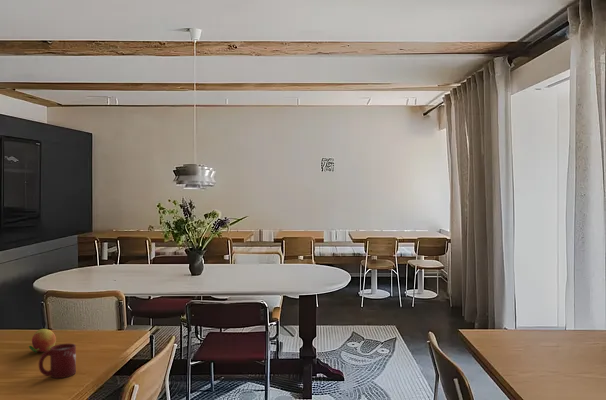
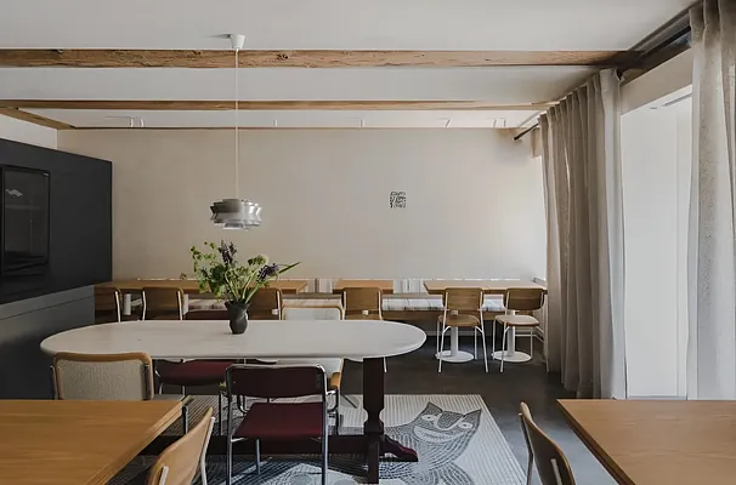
- cup [38,343,77,379]
- fruit [28,328,57,353]
